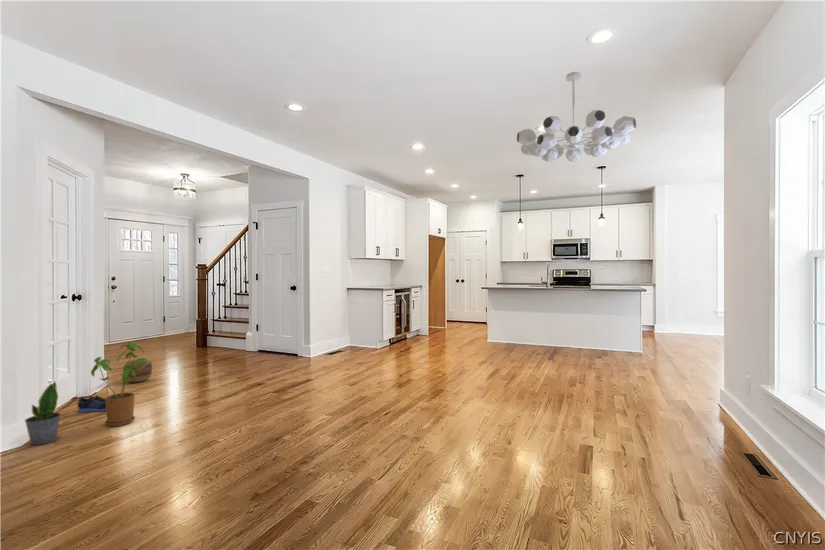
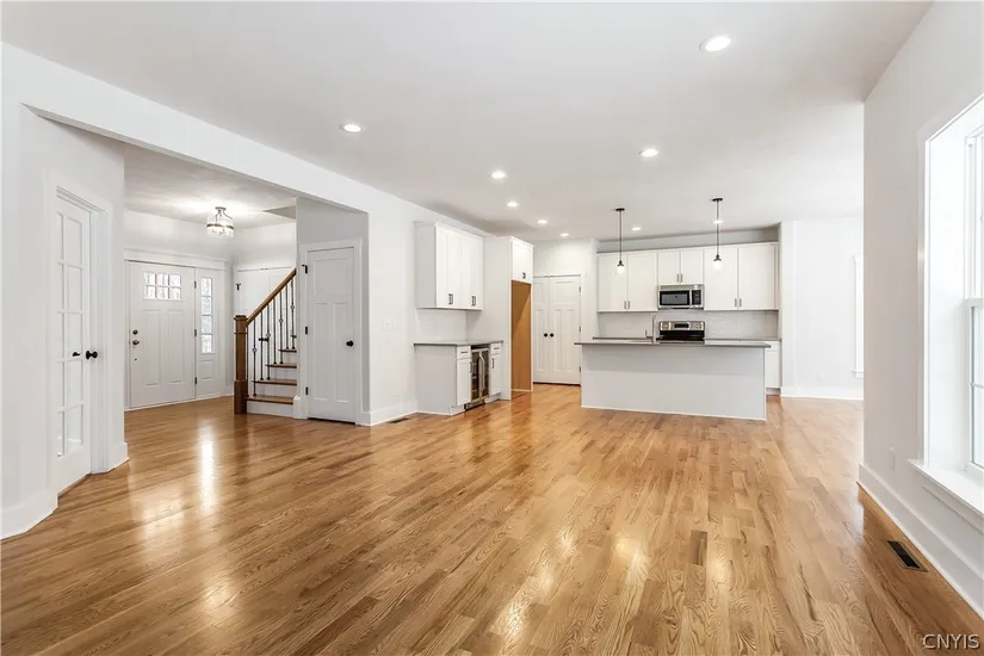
- basket [126,359,153,384]
- chandelier [516,71,637,163]
- house plant [90,341,151,427]
- potted plant [24,380,62,446]
- sneaker [77,395,106,413]
